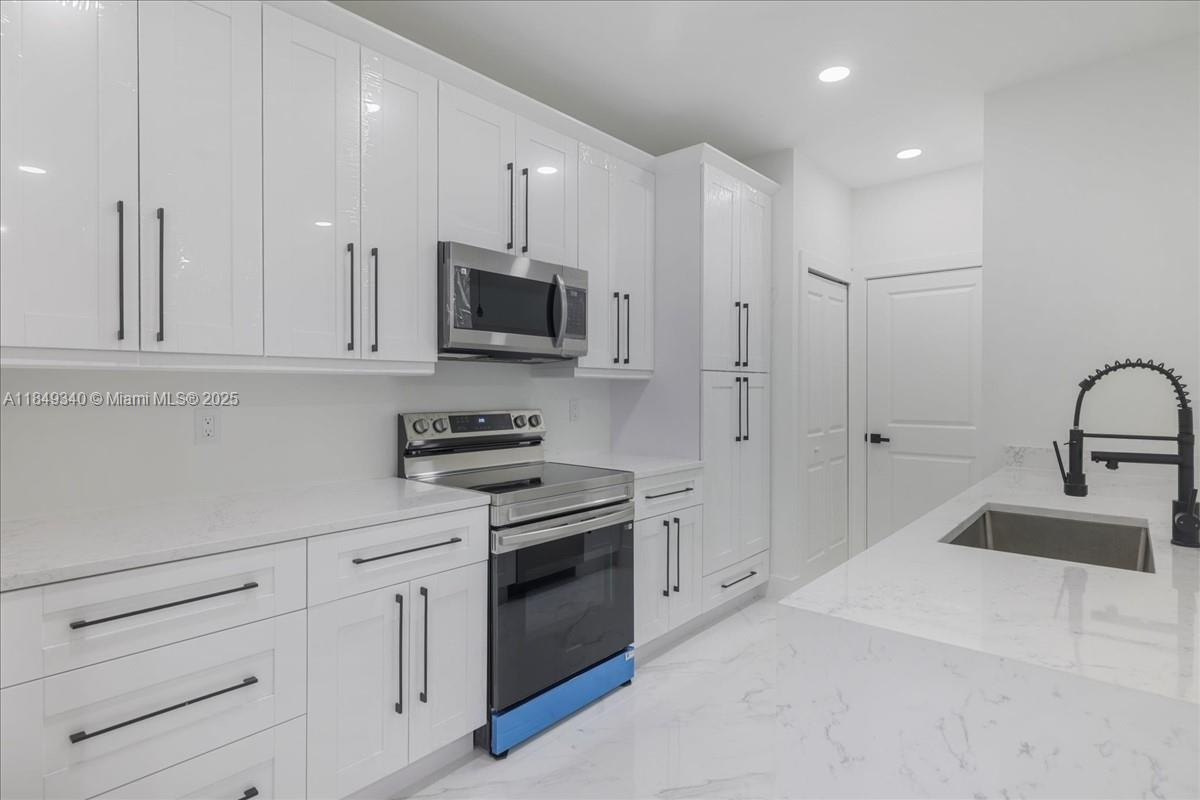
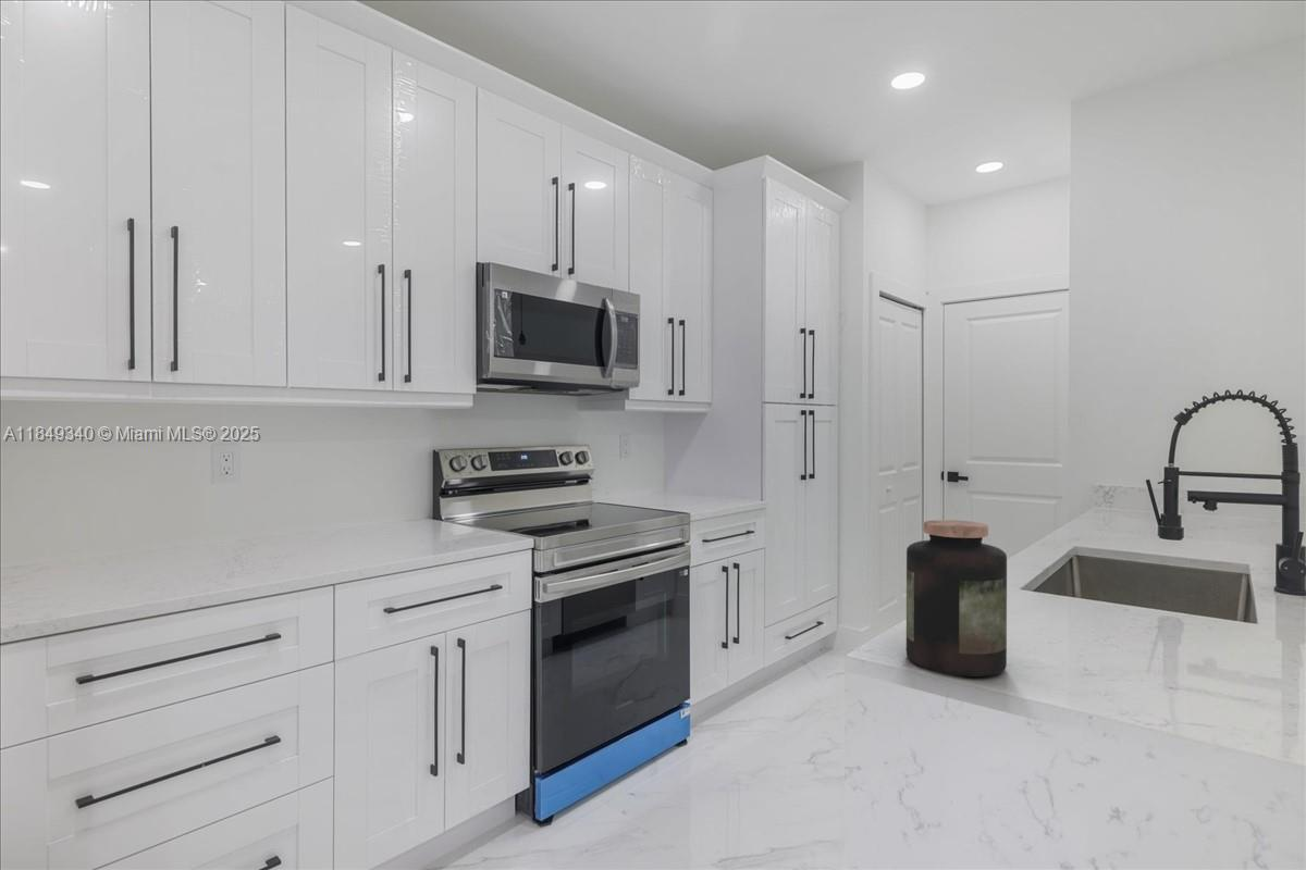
+ jar [905,519,1008,678]
